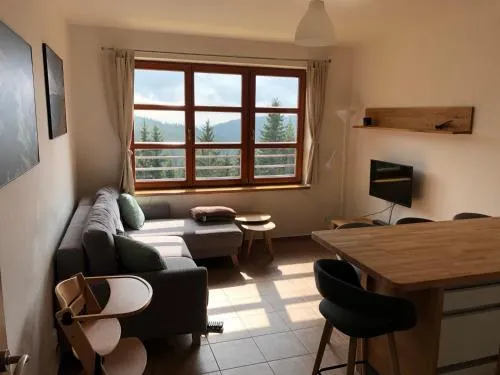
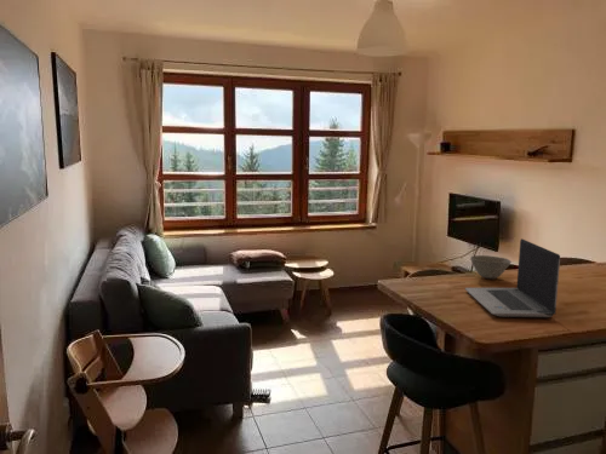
+ bowl [469,254,513,280]
+ laptop computer [464,237,561,318]
